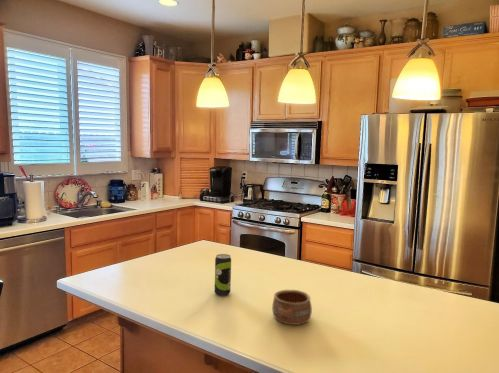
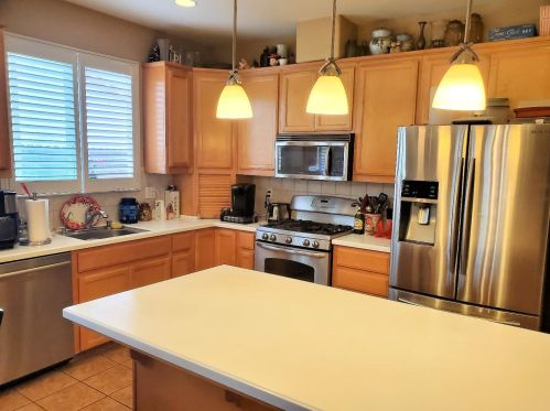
- beverage can [214,253,232,297]
- pottery [271,289,313,326]
